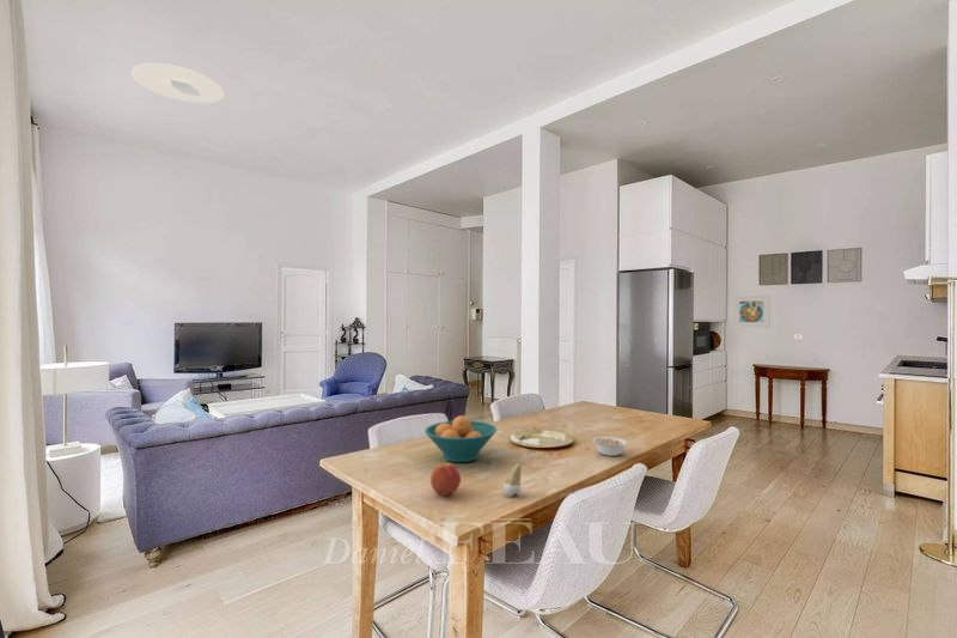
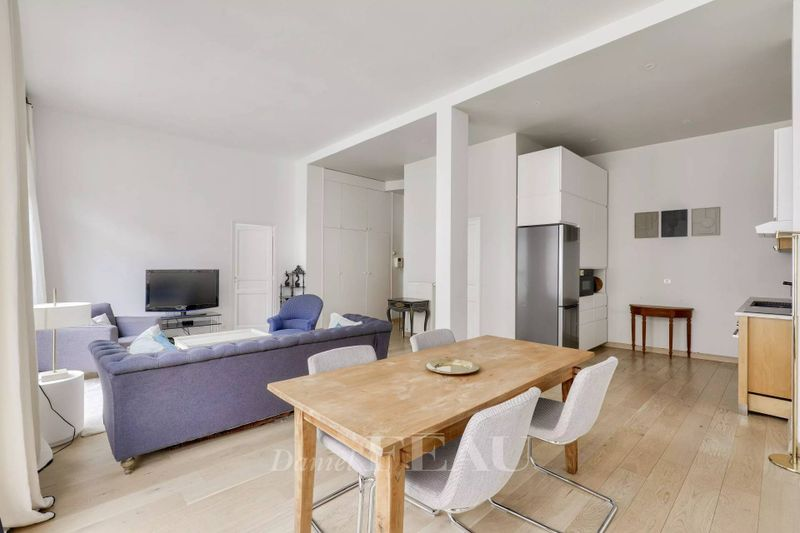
- apple [429,462,462,497]
- fruit bowl [423,414,498,463]
- ceiling light [130,62,225,104]
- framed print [732,294,772,329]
- tooth [501,462,523,498]
- legume [591,436,628,457]
